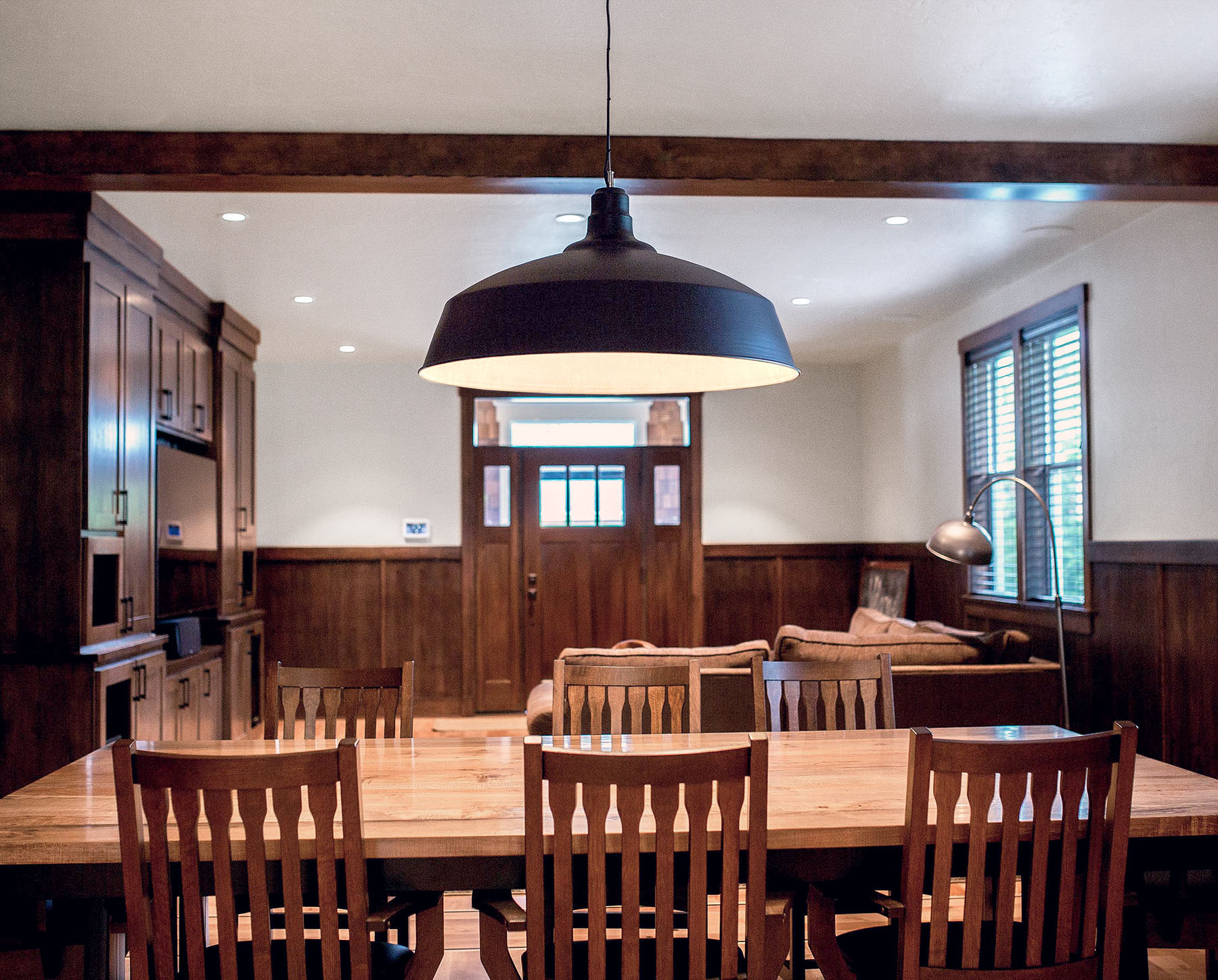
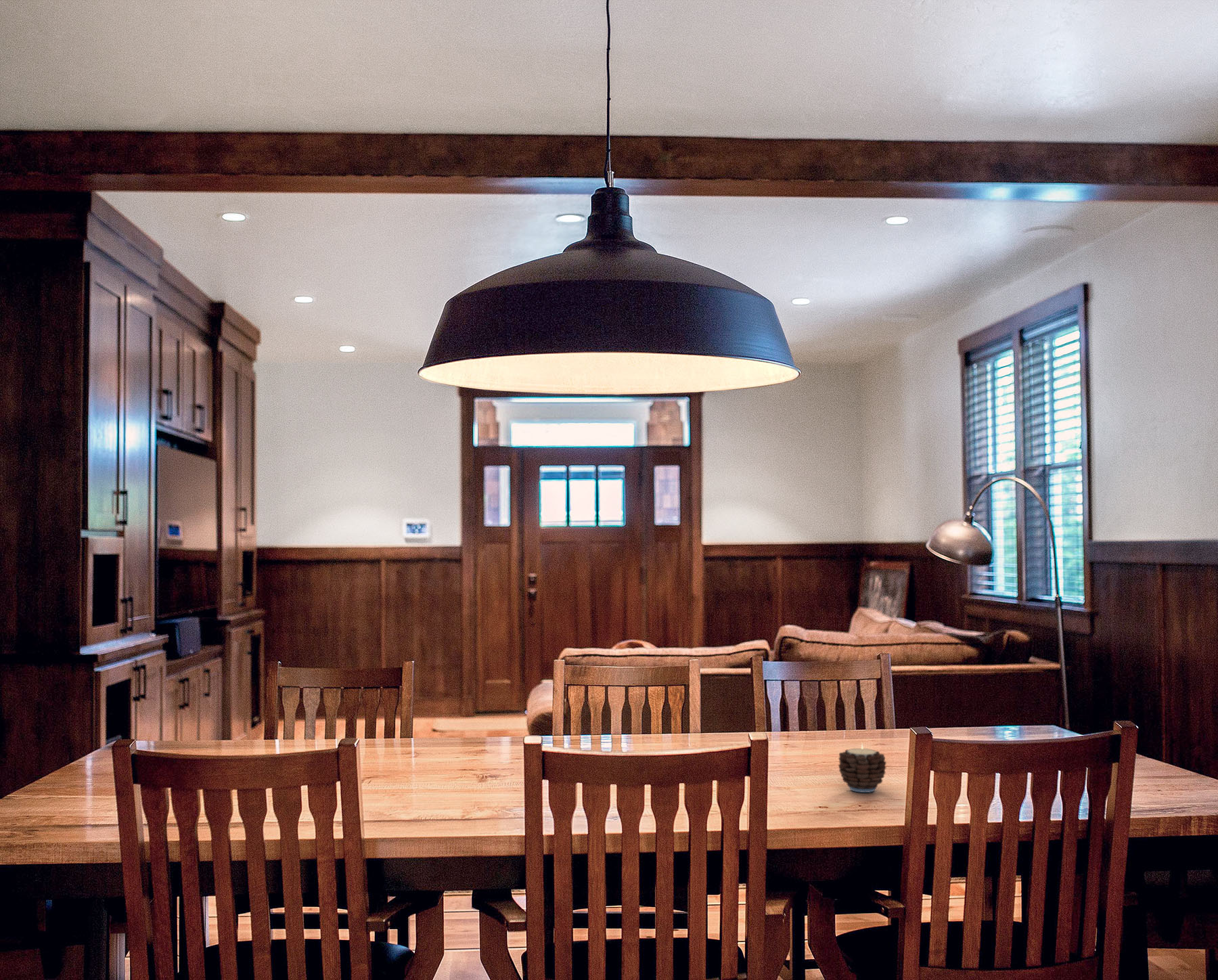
+ candle [838,742,887,793]
